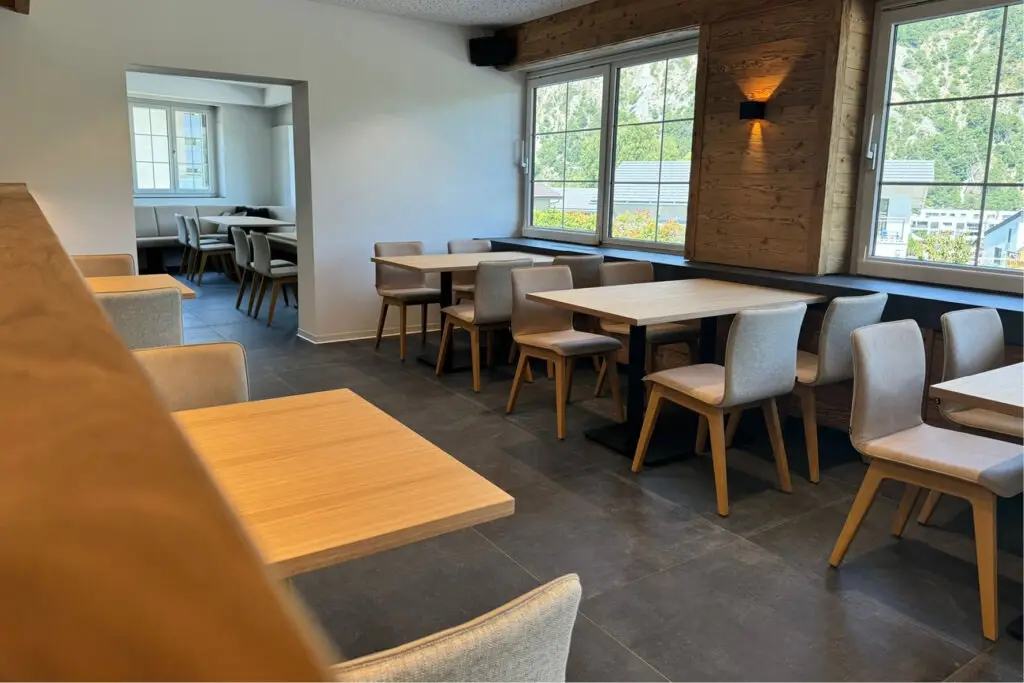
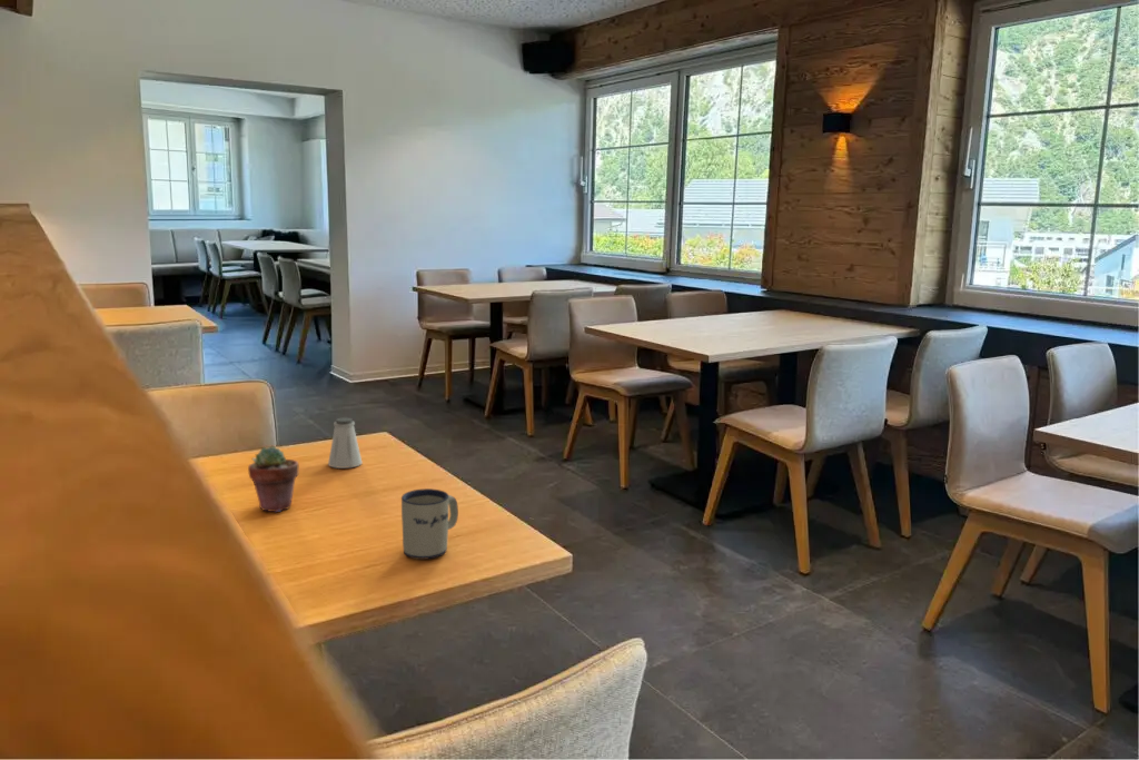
+ mug [400,487,459,561]
+ potted succulent [247,445,299,513]
+ saltshaker [327,416,363,470]
